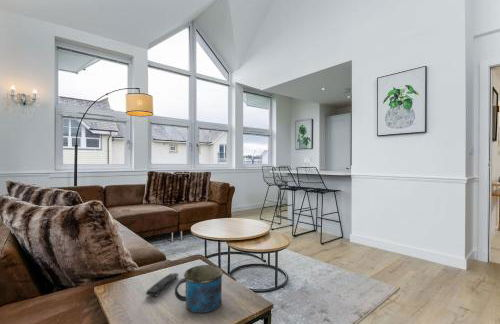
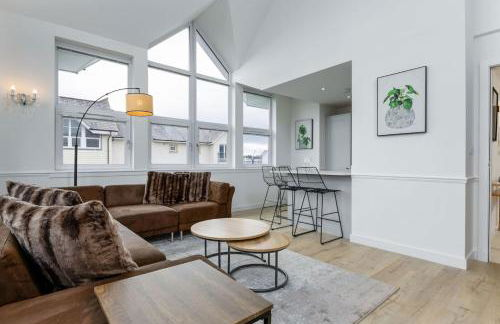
- mug [174,264,224,314]
- remote control [145,272,179,297]
